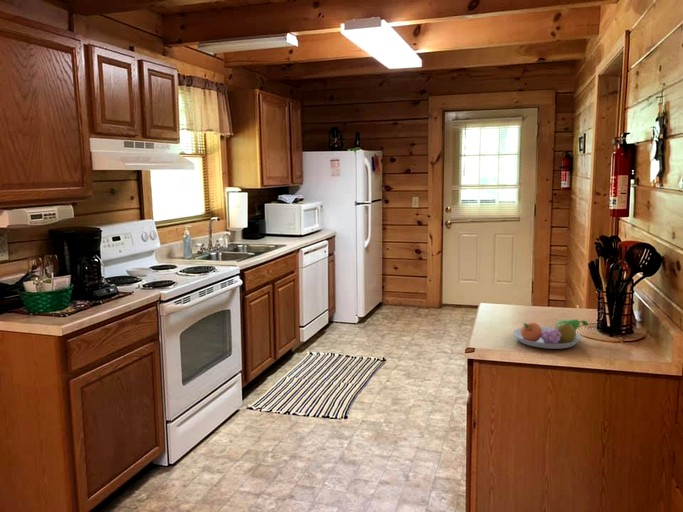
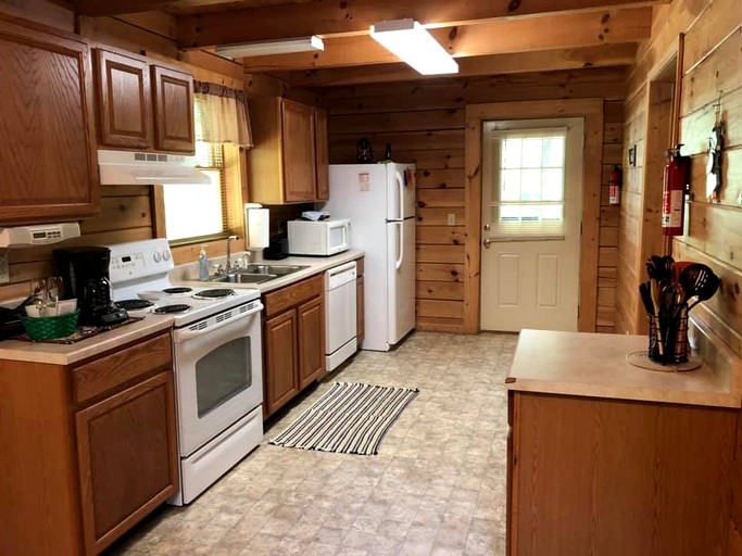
- fruit bowl [512,318,589,350]
